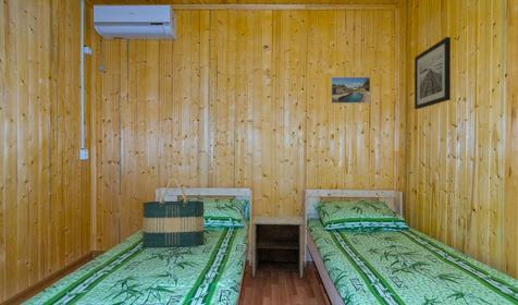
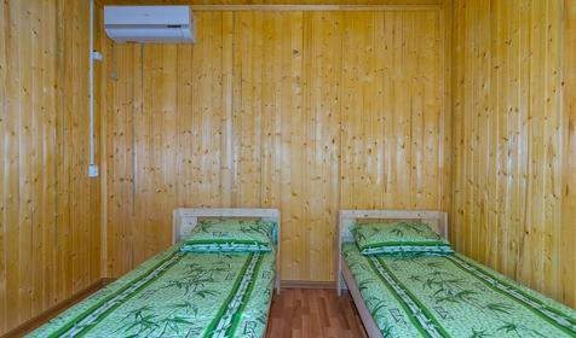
- wall art [414,36,452,110]
- tote bag [141,178,205,248]
- nightstand [250,215,305,279]
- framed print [330,76,371,105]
